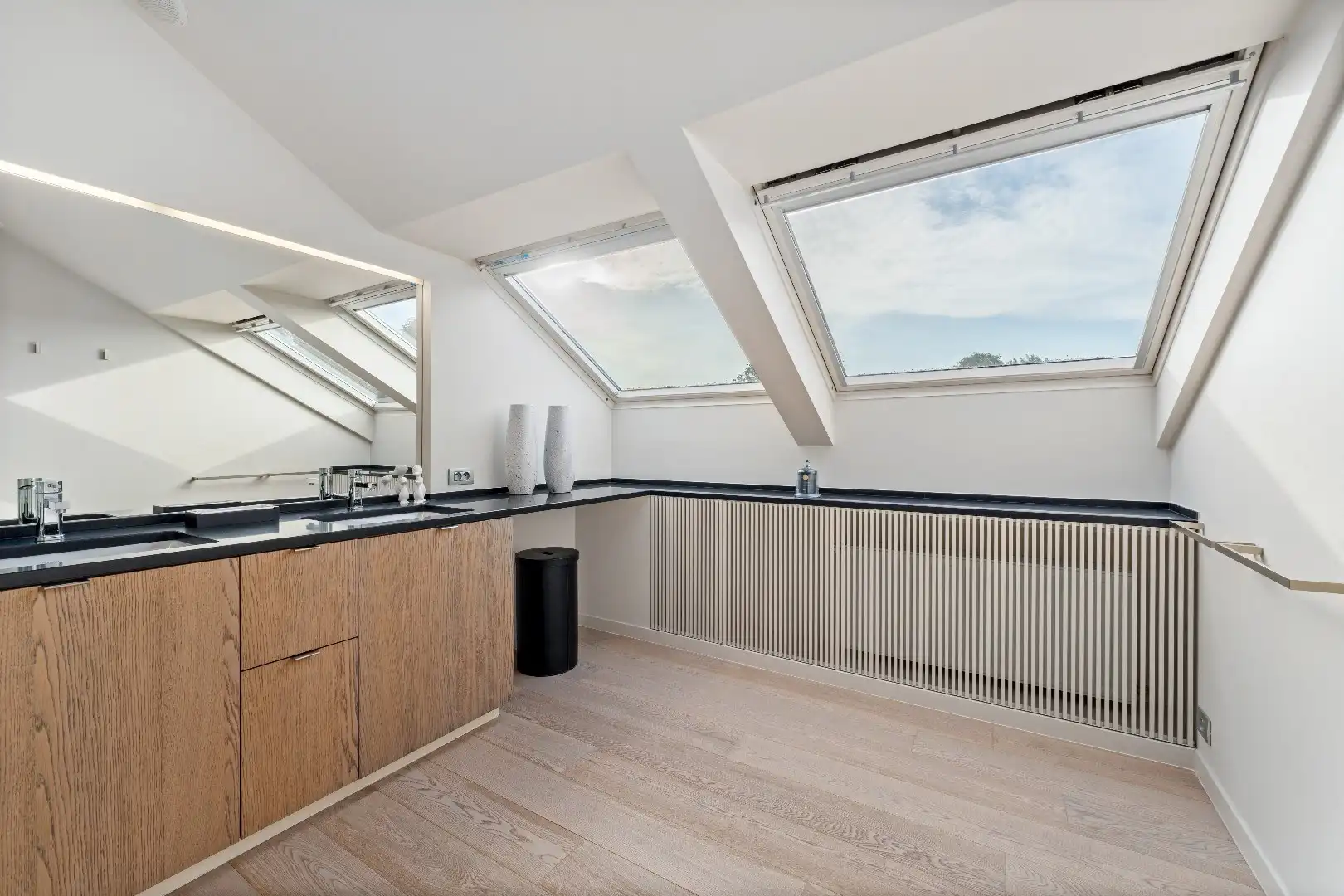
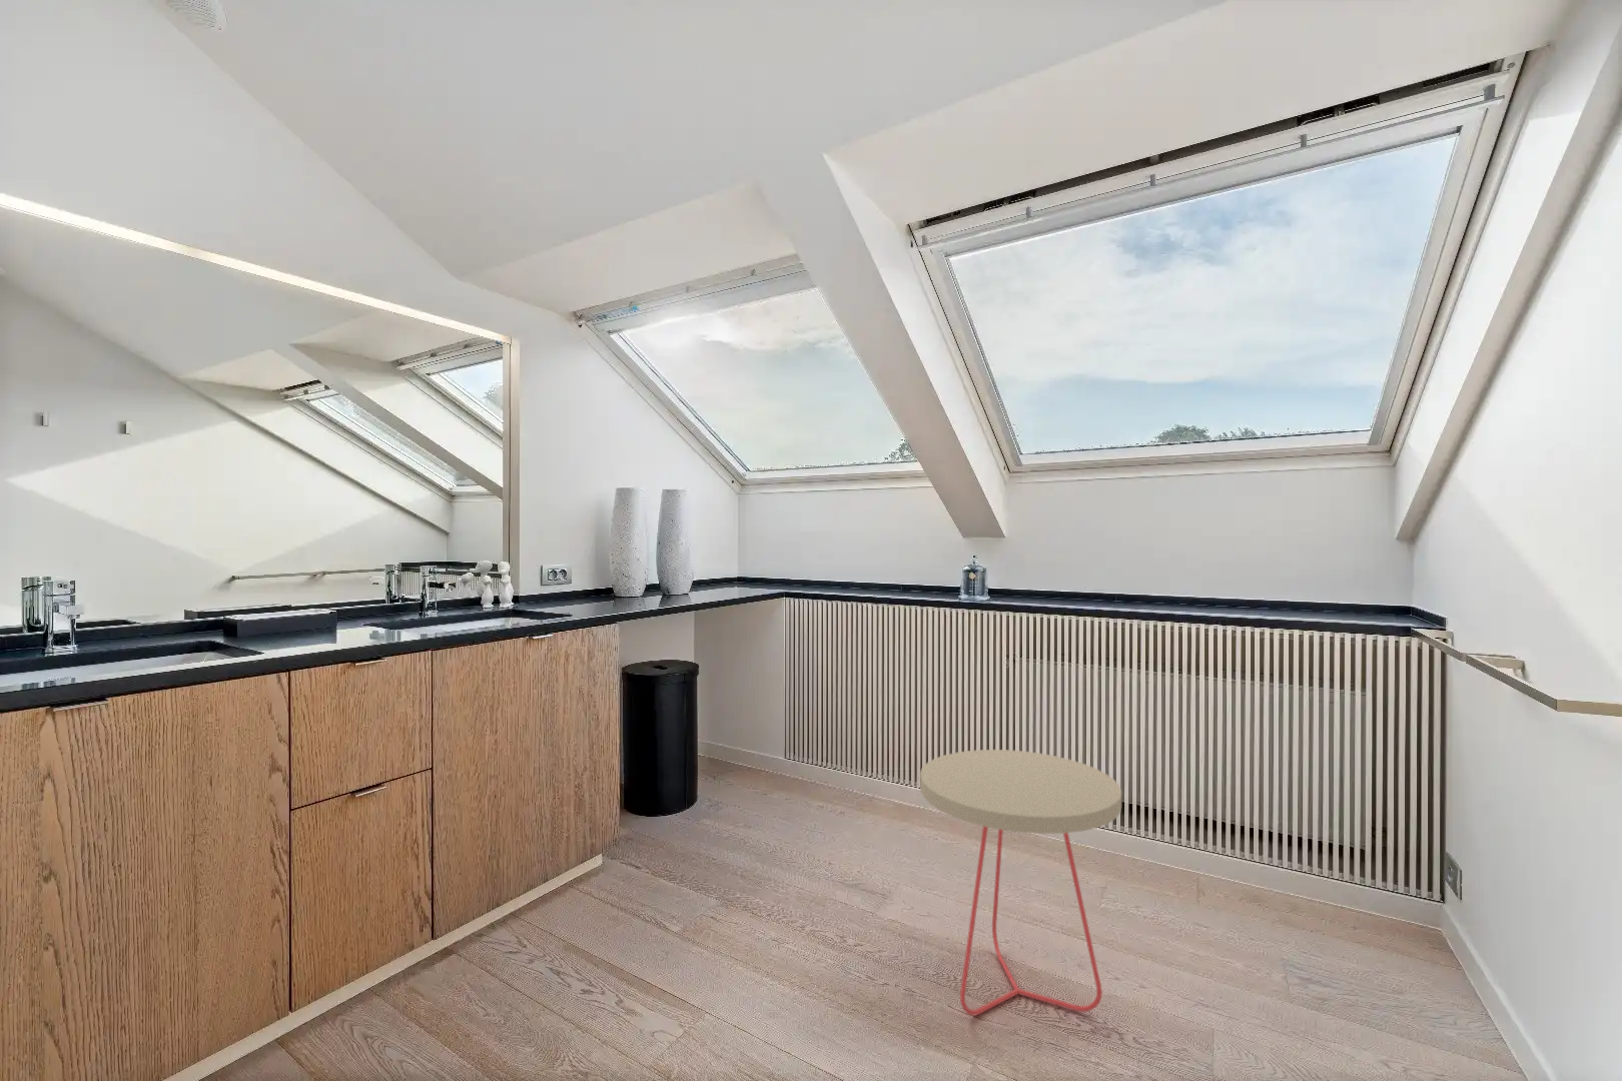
+ side table [920,749,1122,1017]
